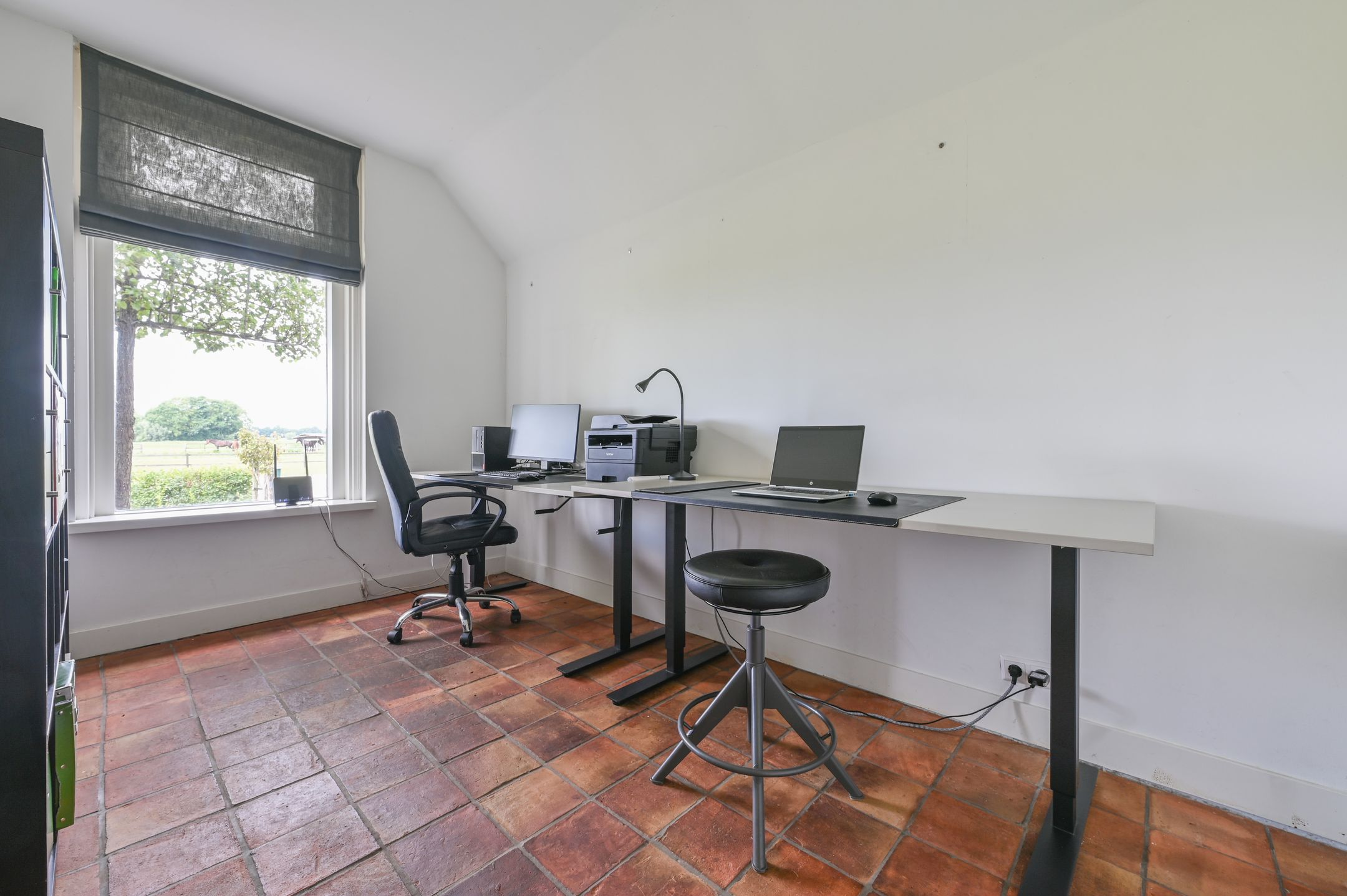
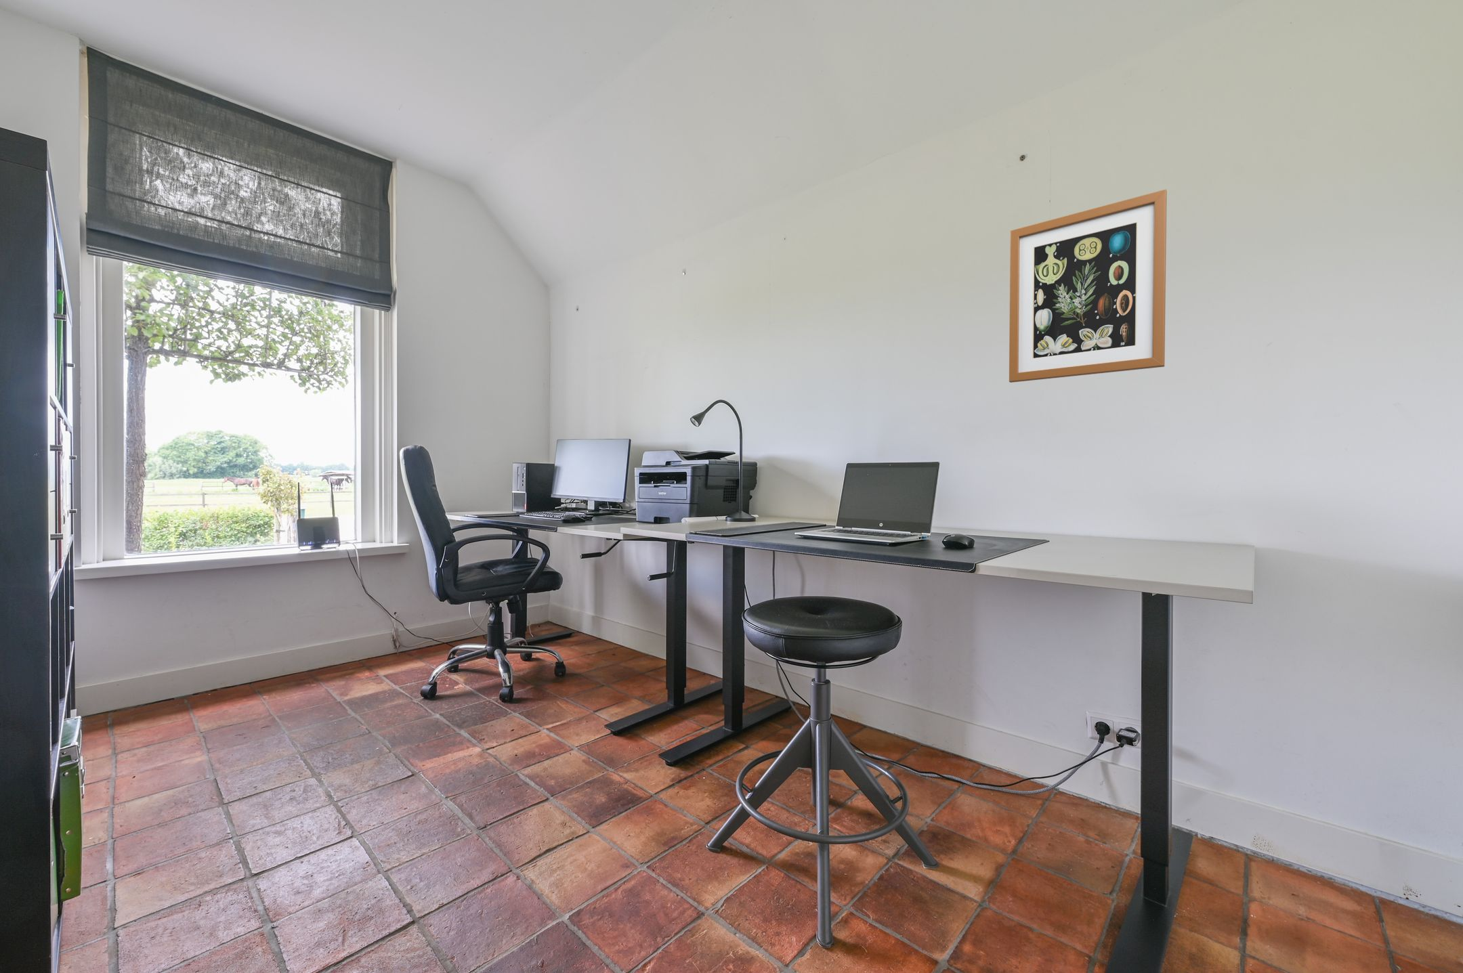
+ wall art [1009,189,1168,383]
